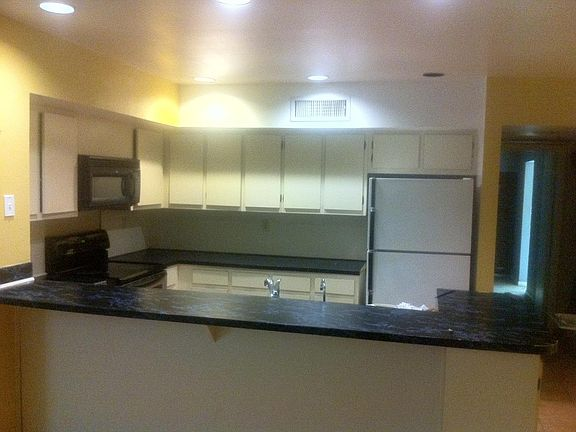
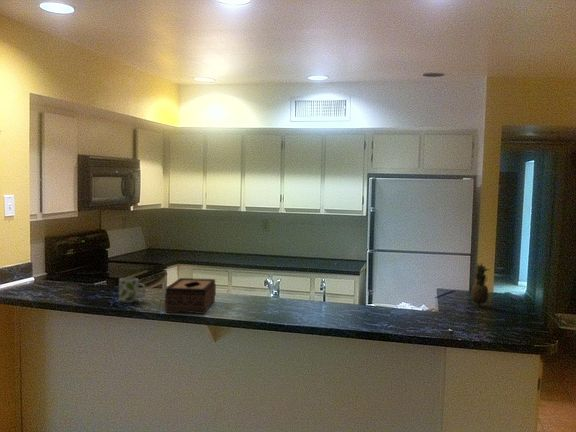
+ fruit [471,262,491,307]
+ mug [118,277,147,303]
+ tissue box [164,277,217,315]
